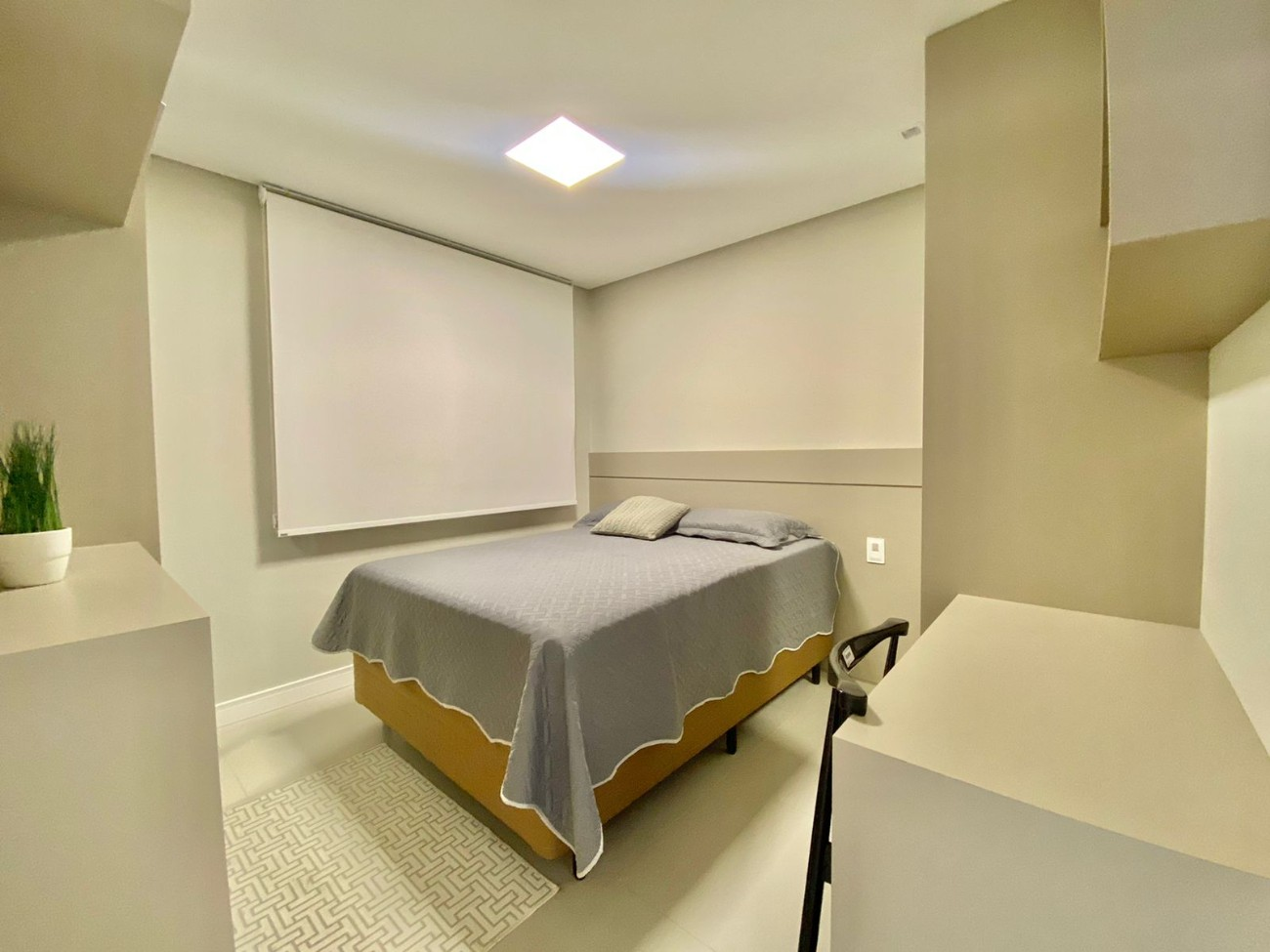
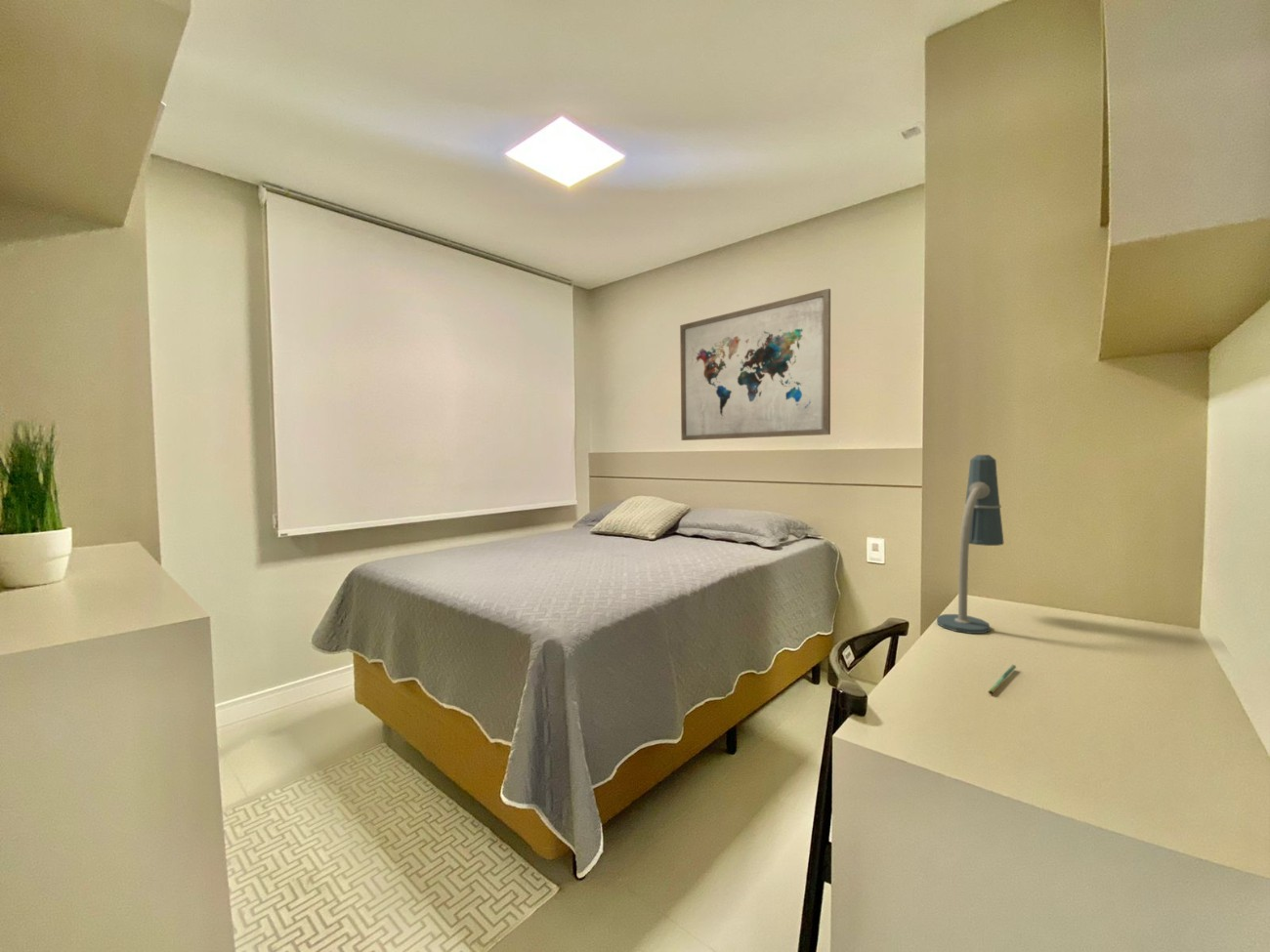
+ desk lamp [936,454,1004,635]
+ wall art [679,287,831,441]
+ pen [988,664,1017,696]
